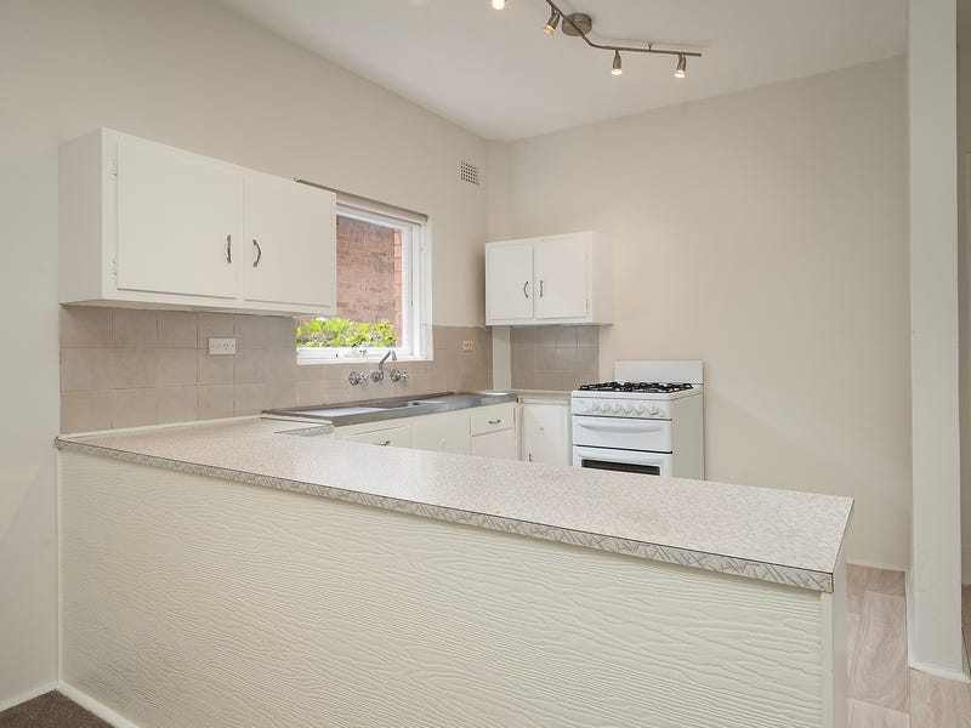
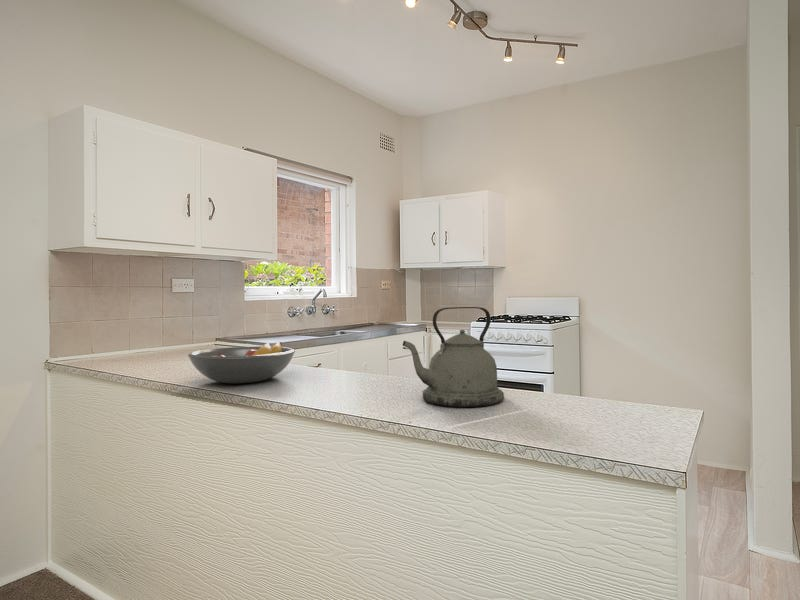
+ kettle [402,306,505,408]
+ fruit bowl [187,341,296,384]
